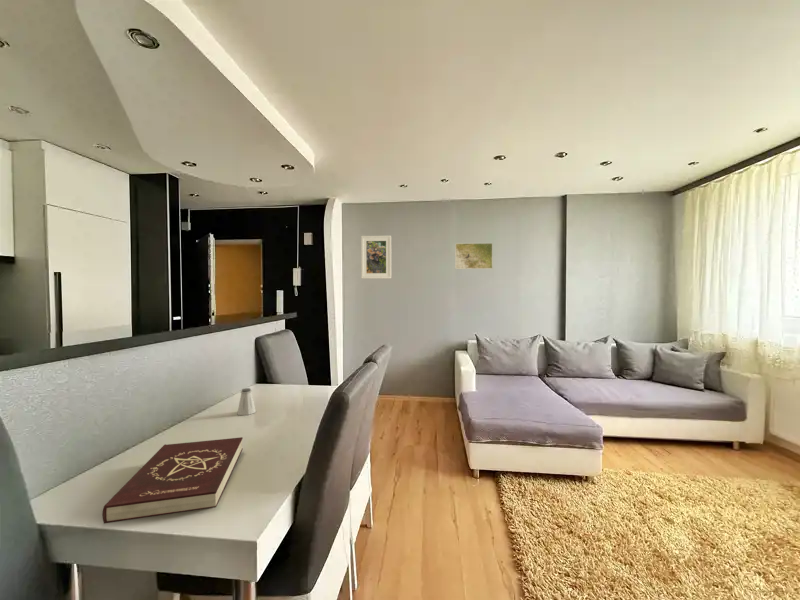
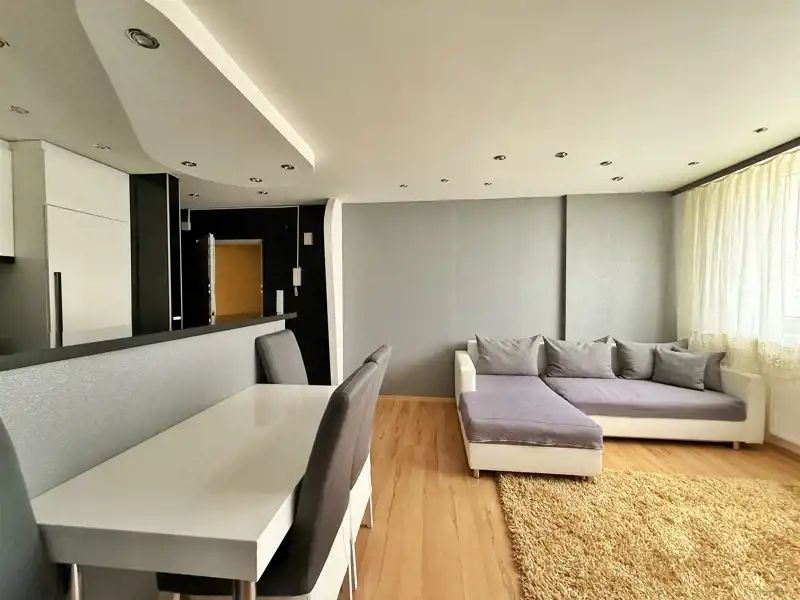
- saltshaker [236,387,256,416]
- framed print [454,242,494,270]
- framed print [360,235,392,280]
- book [101,436,244,524]
